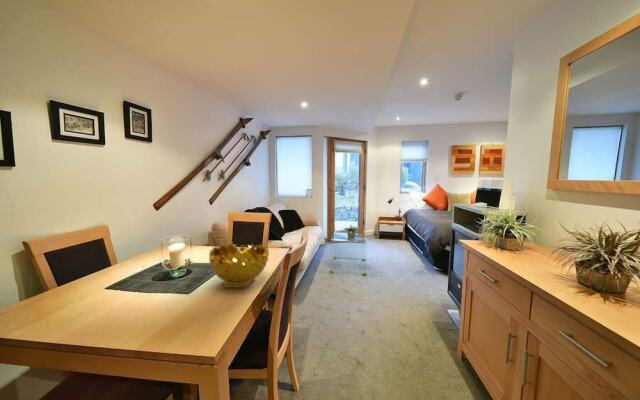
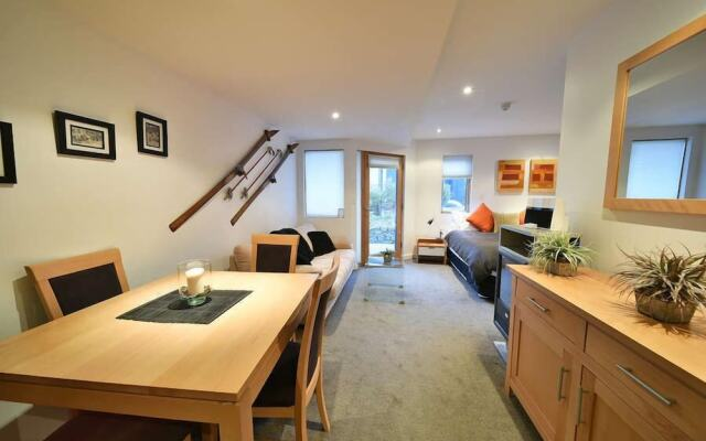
- decorative bowl [208,242,270,289]
